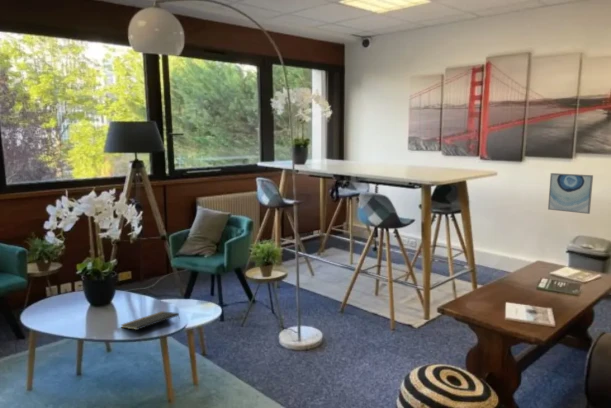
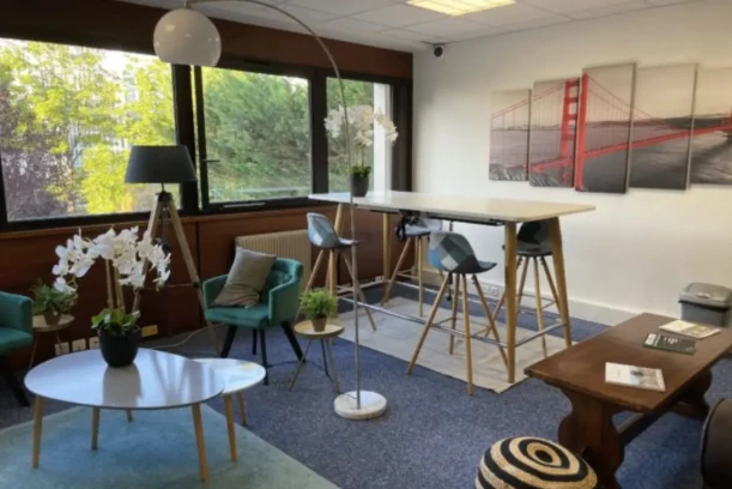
- notepad [120,310,181,331]
- wall art [547,172,594,215]
